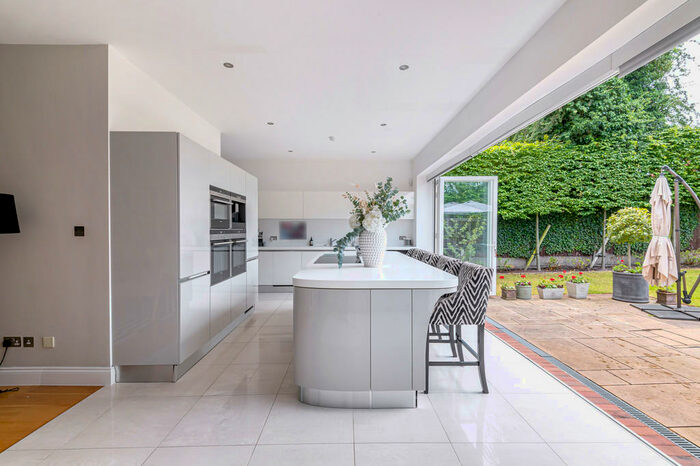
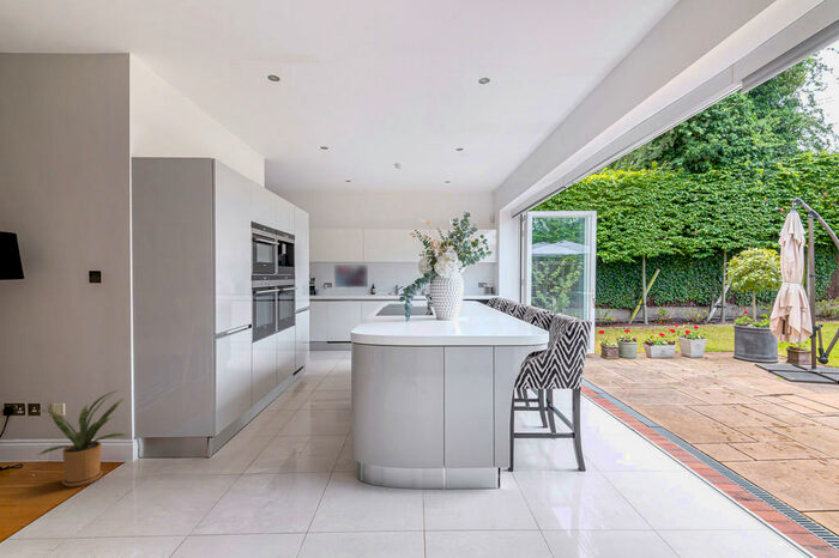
+ house plant [37,389,129,489]
